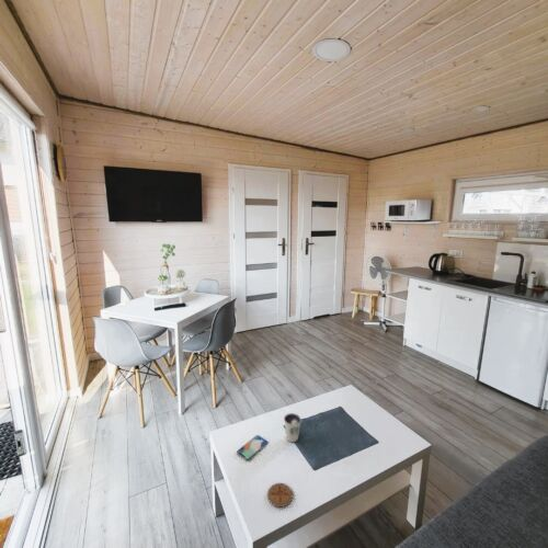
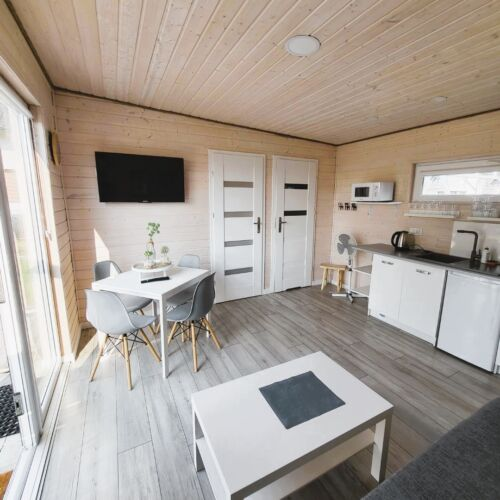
- coaster [266,482,294,509]
- dixie cup [283,412,302,443]
- smartphone [236,434,269,461]
